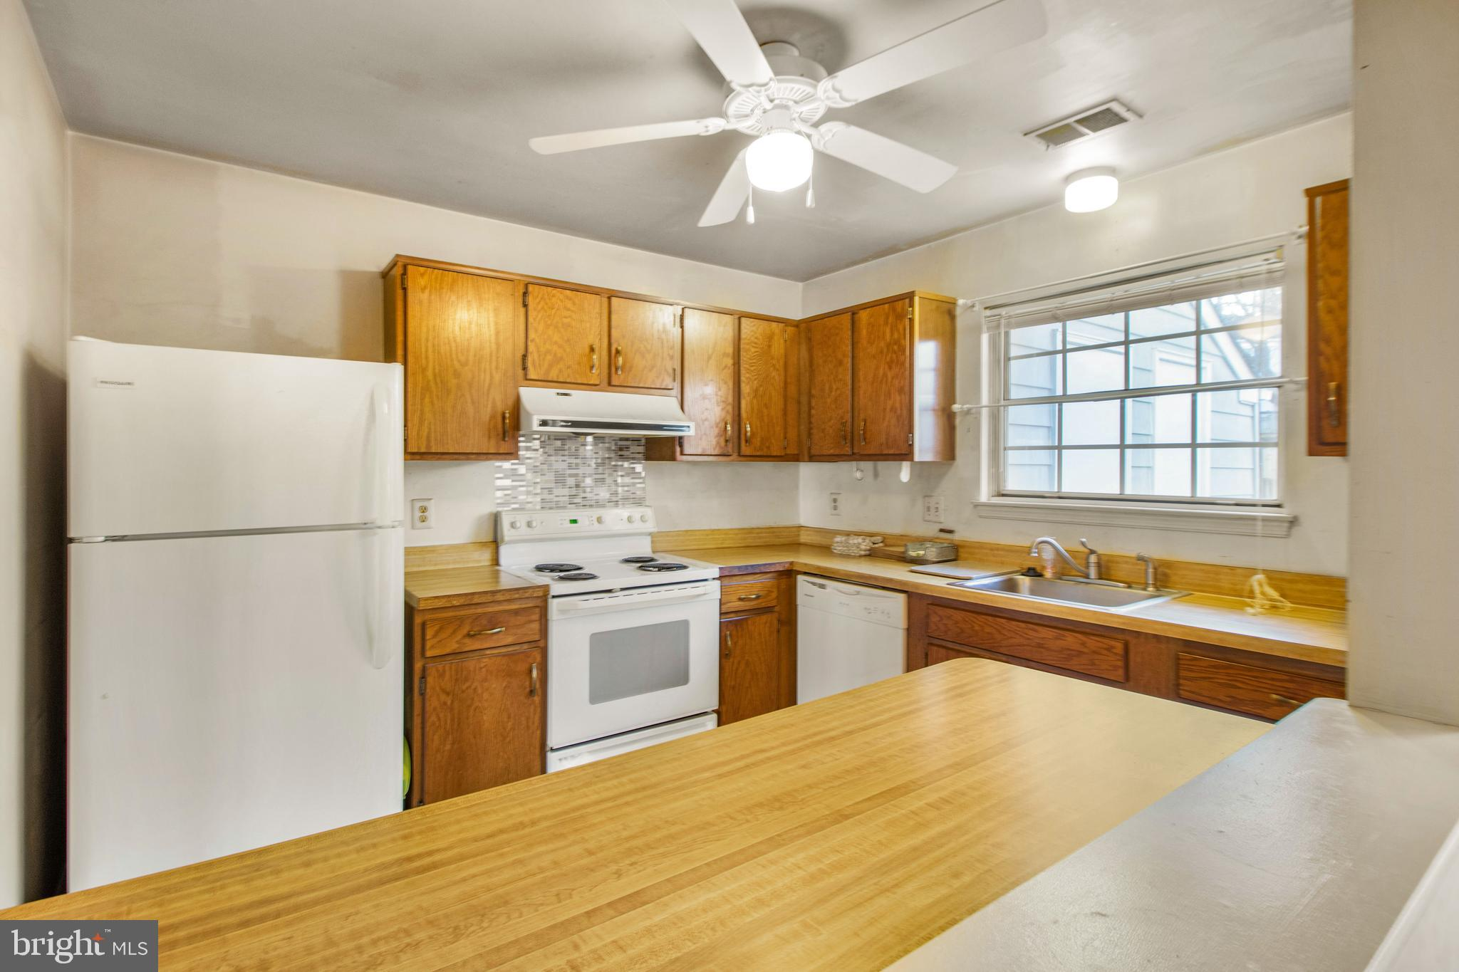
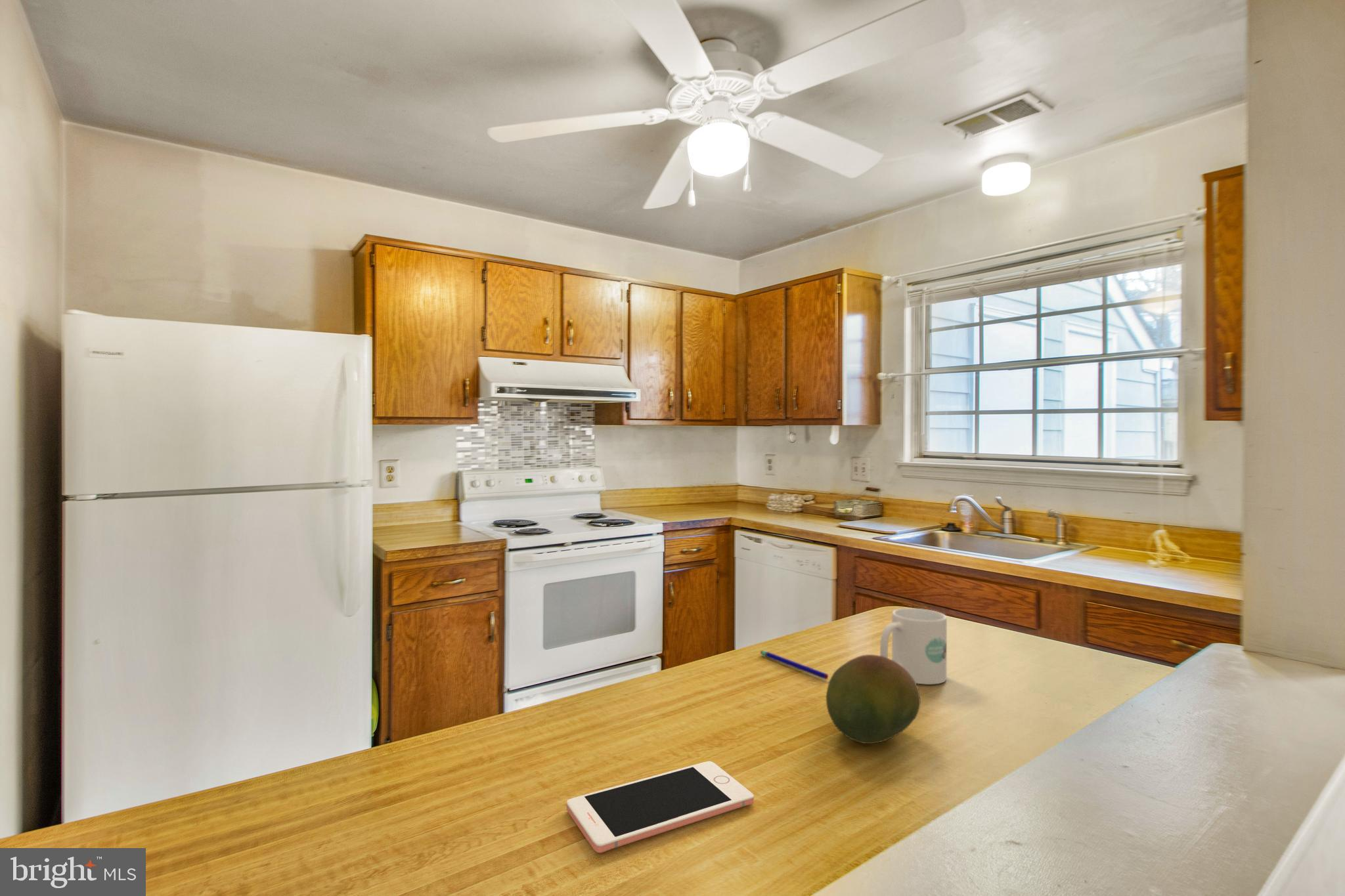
+ cell phone [566,761,755,853]
+ mug [879,607,948,685]
+ pen [760,650,829,680]
+ fruit [826,654,921,744]
